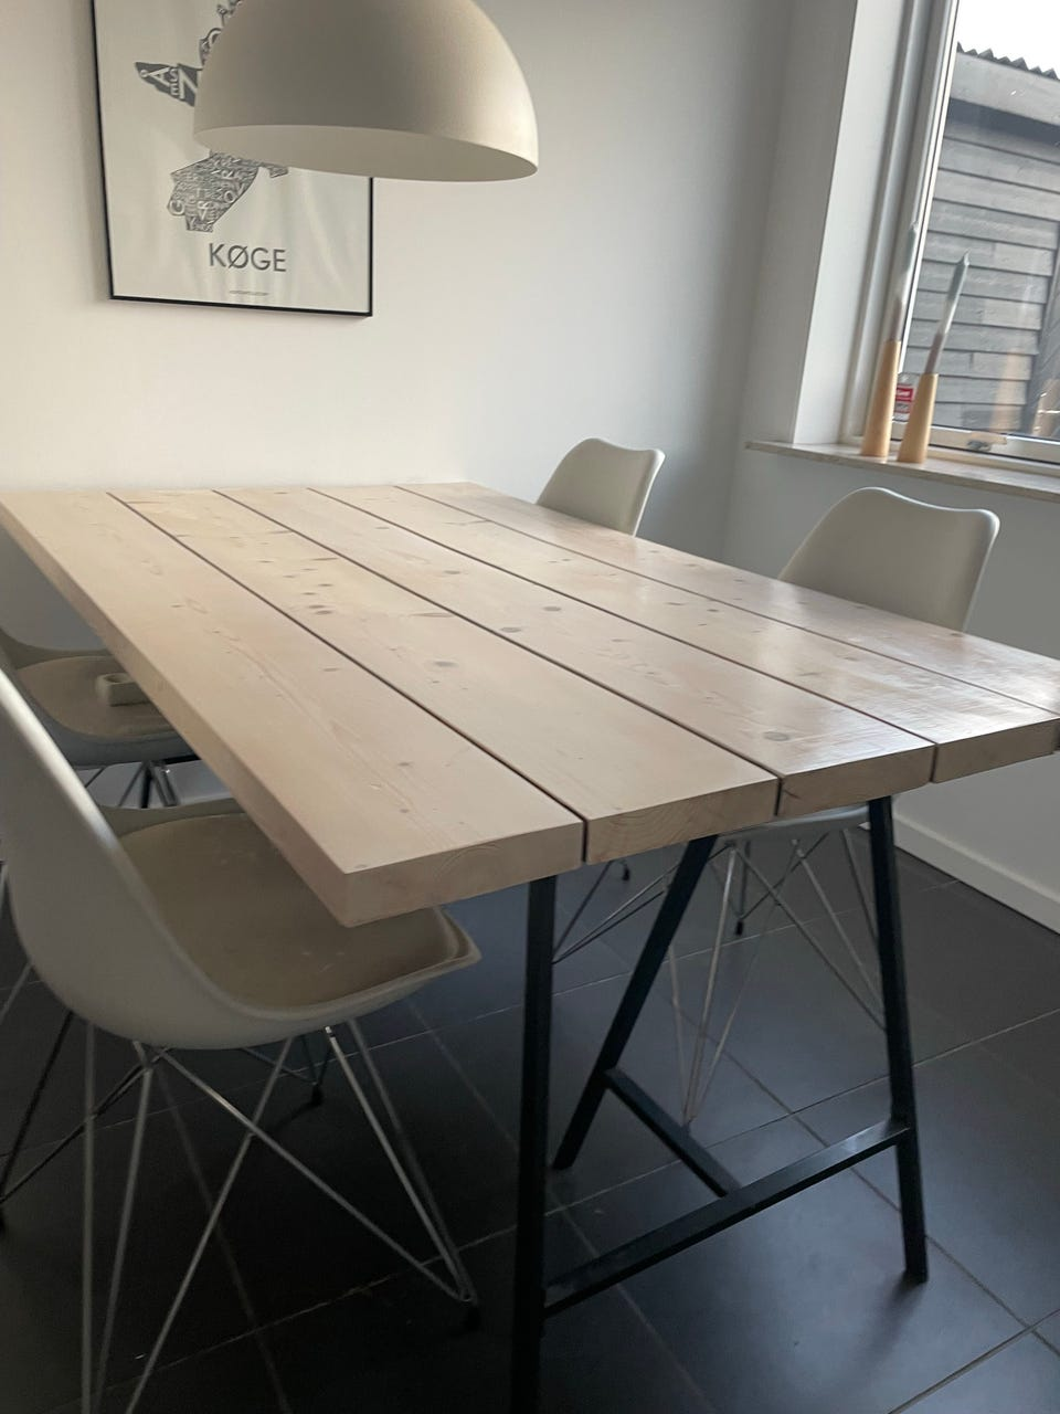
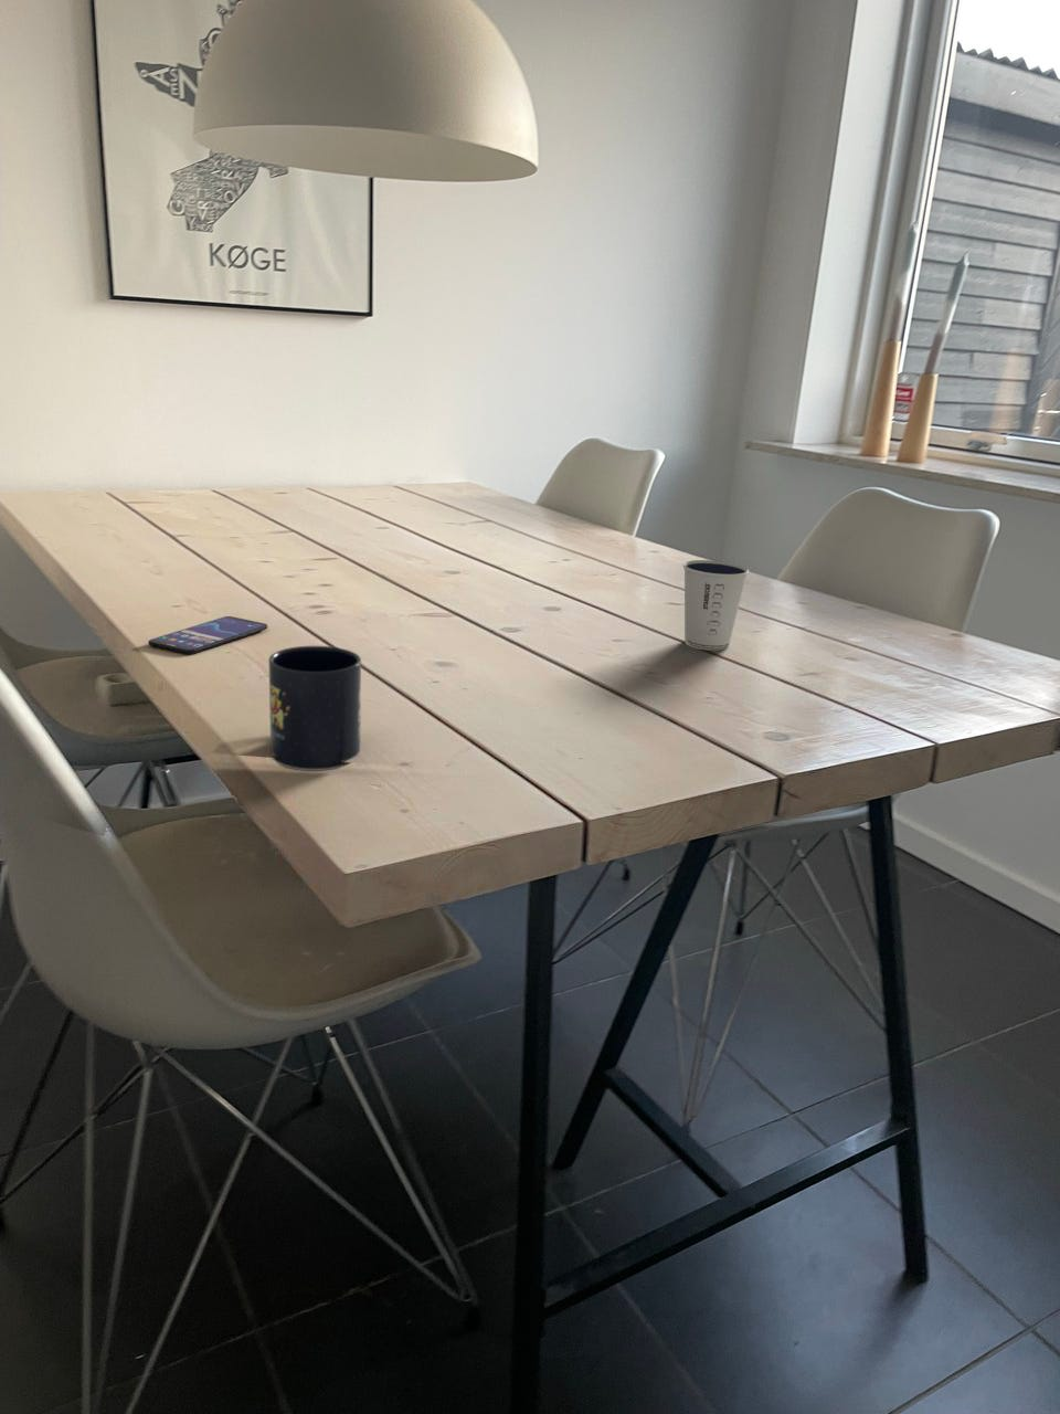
+ smartphone [147,616,268,655]
+ dixie cup [683,559,749,651]
+ mug [267,645,362,772]
